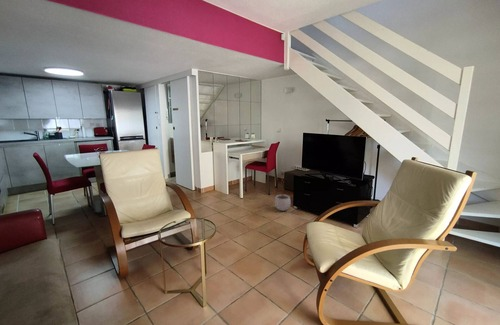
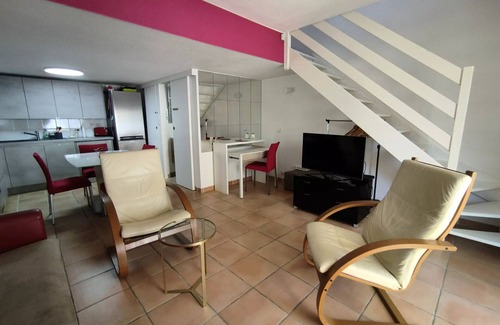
- plant pot [274,192,292,212]
